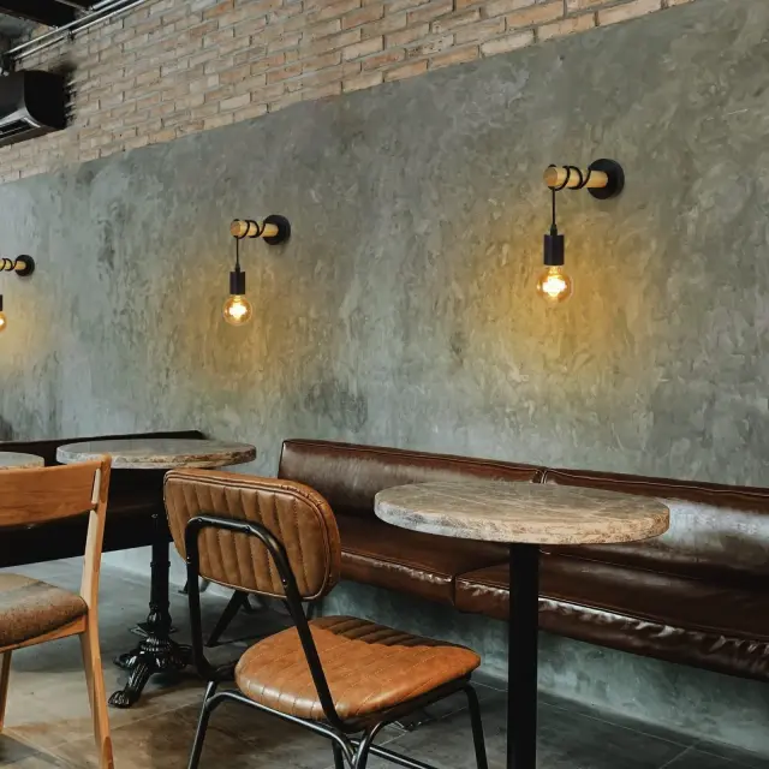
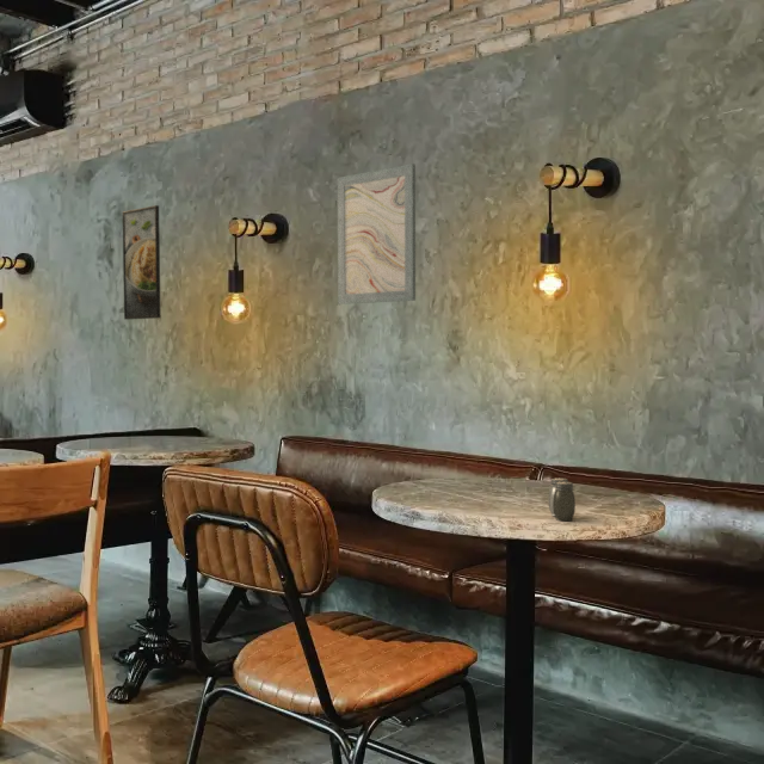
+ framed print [122,204,162,321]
+ wall art [337,162,417,306]
+ salt and pepper shaker [548,478,577,522]
